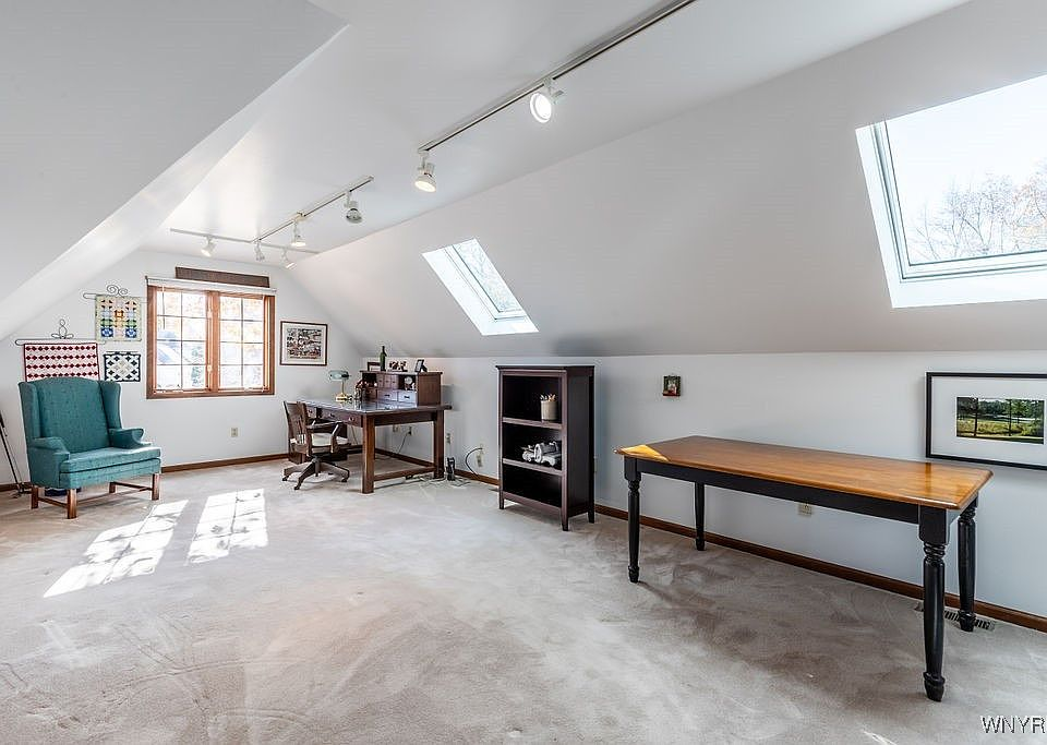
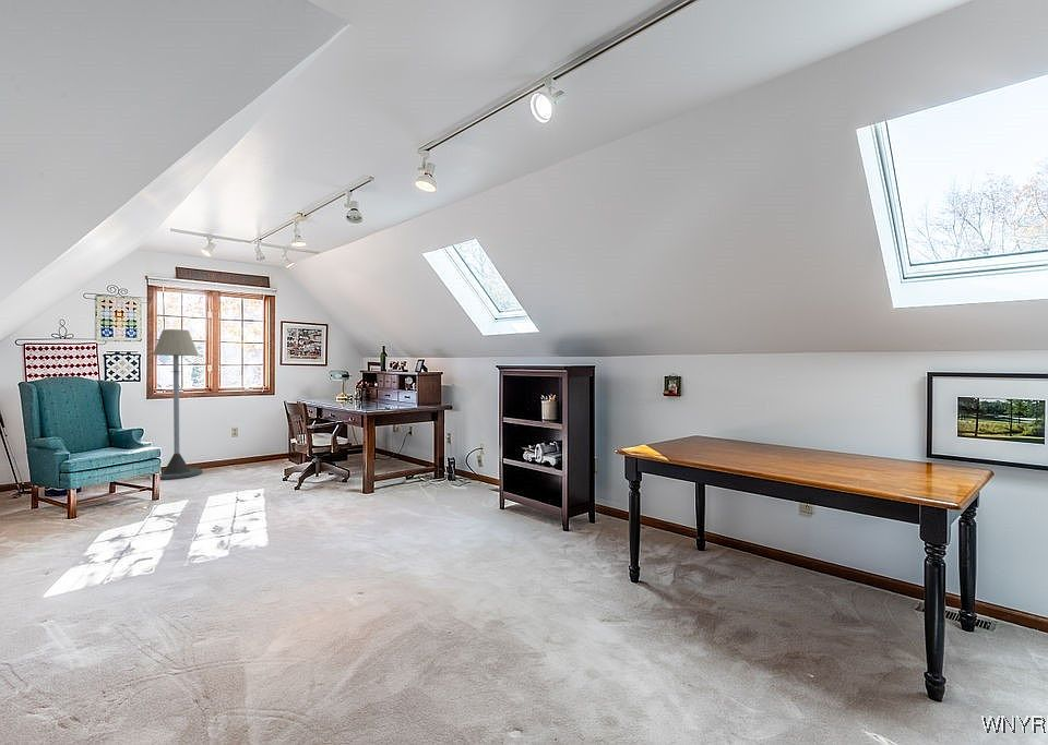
+ floor lamp [152,328,203,480]
